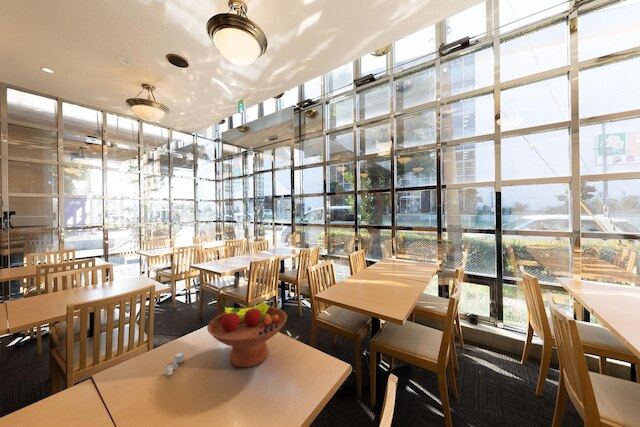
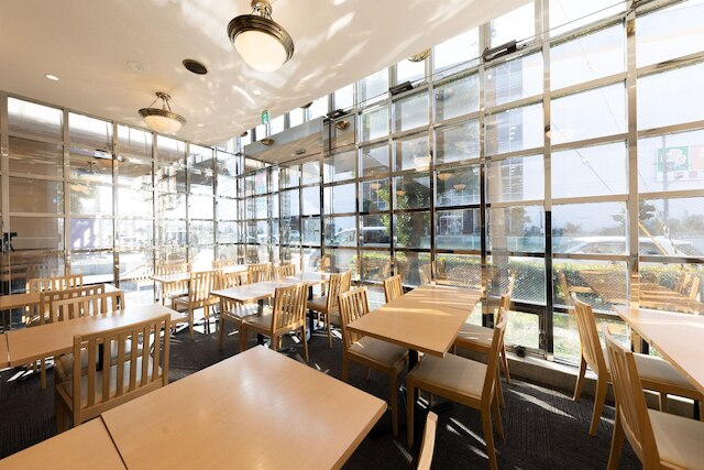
- fruit bowl [206,301,288,368]
- salt and pepper shaker set [164,352,185,376]
